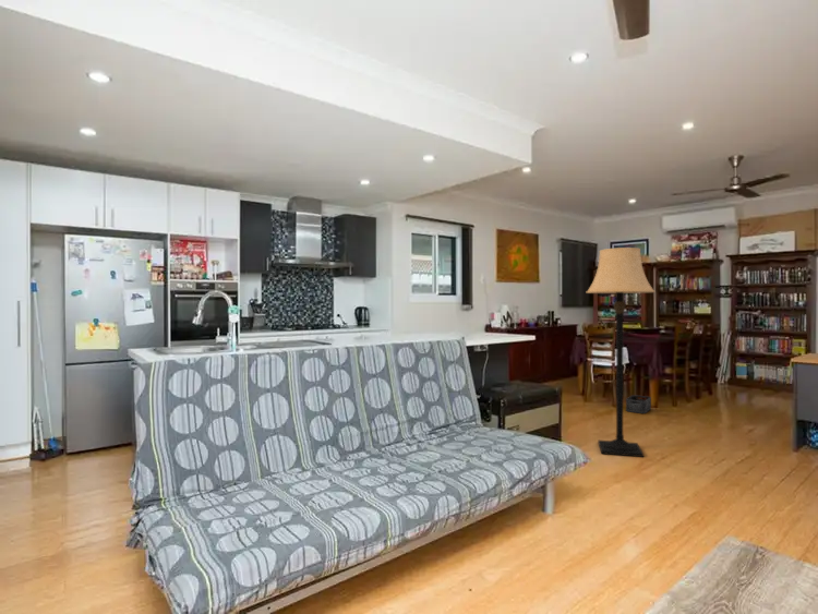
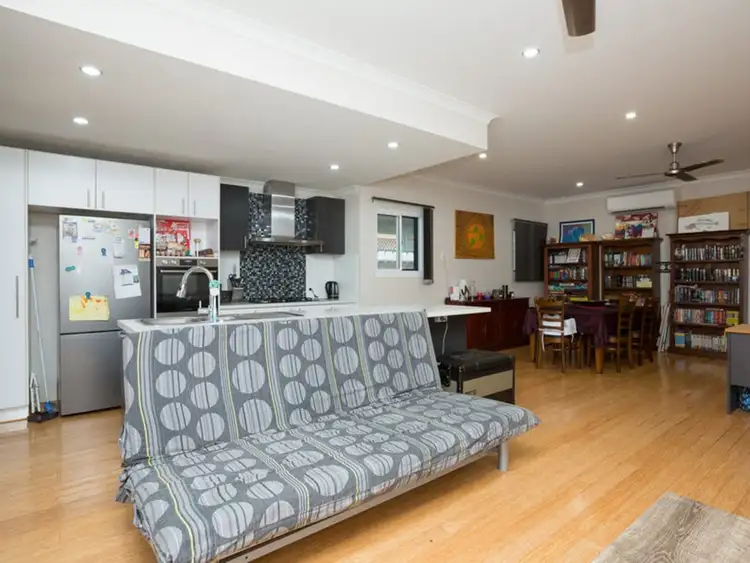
- storage bin [625,394,652,414]
- lamp [586,246,657,458]
